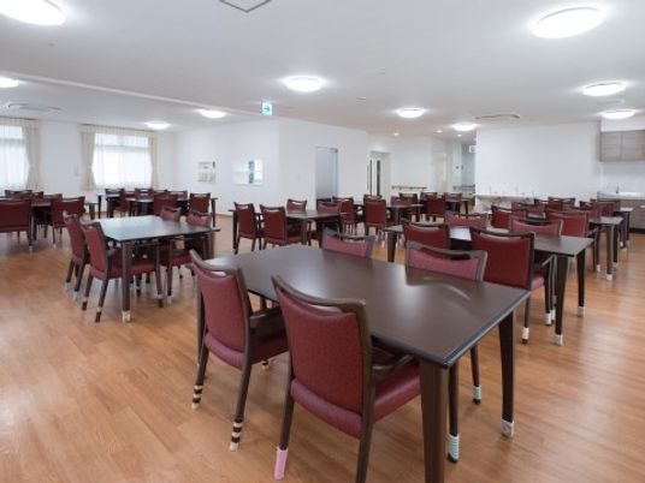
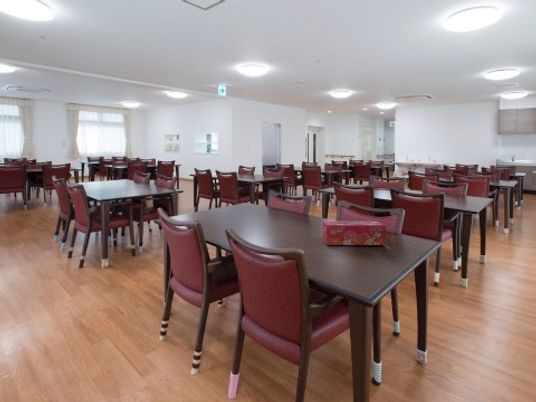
+ tissue box [322,220,387,246]
